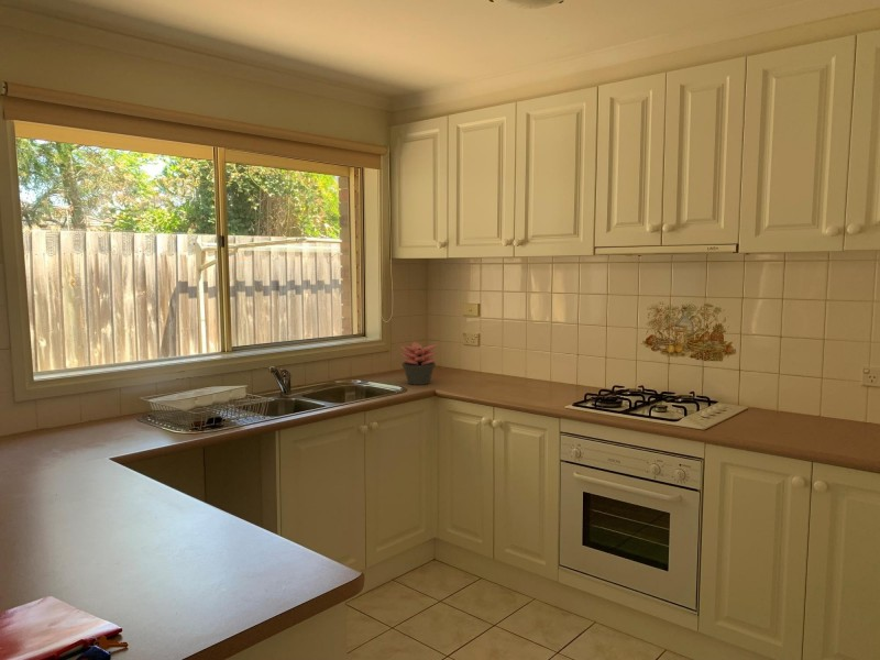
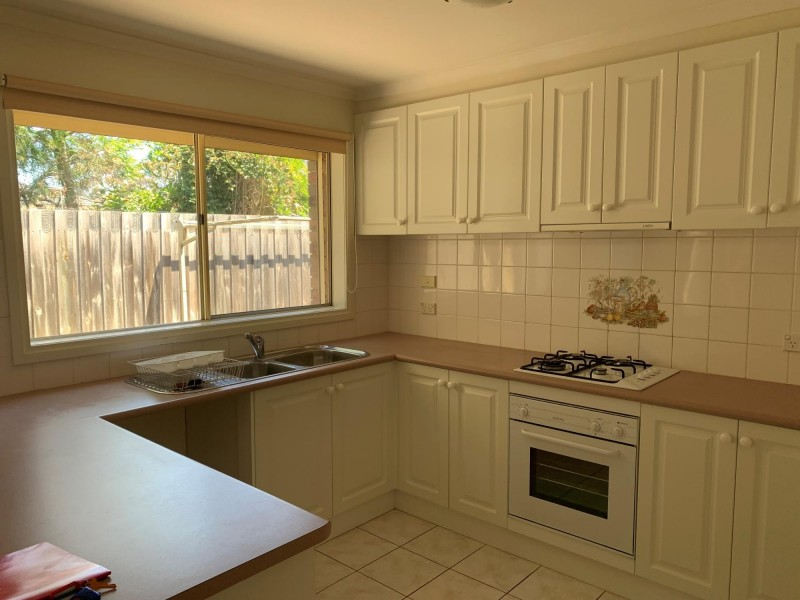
- succulent plant [399,341,439,386]
